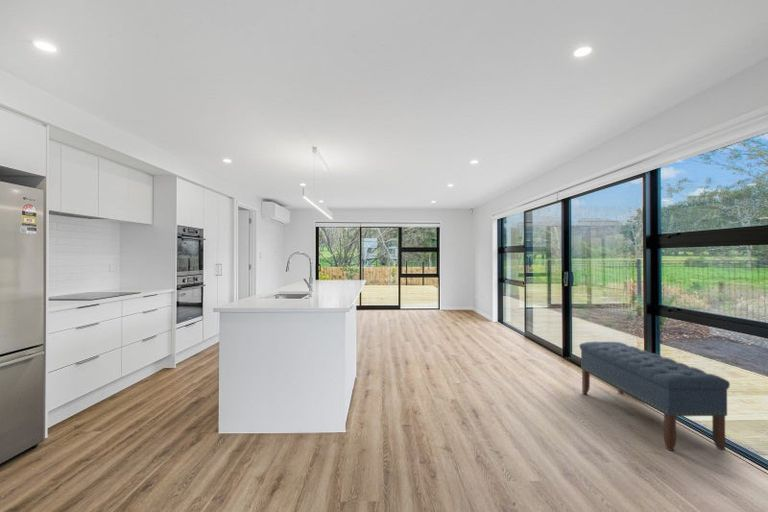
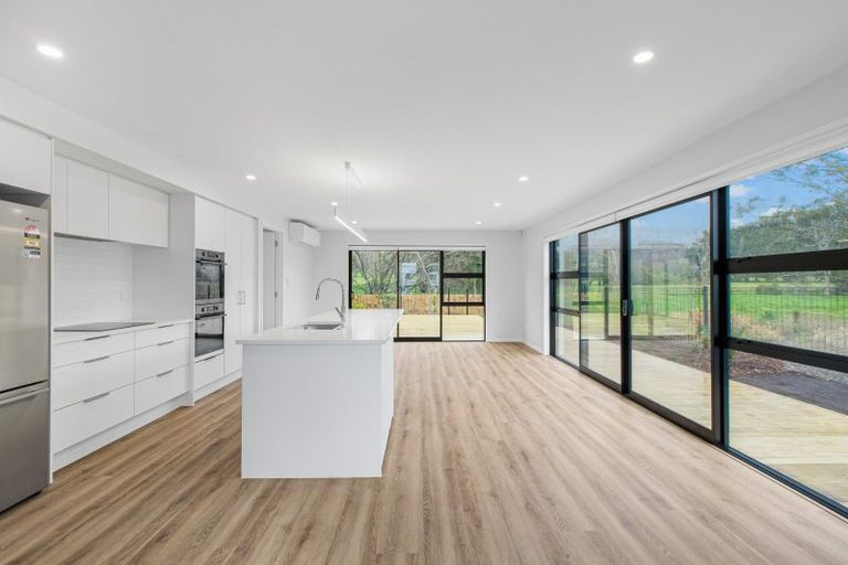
- bench [579,341,731,451]
